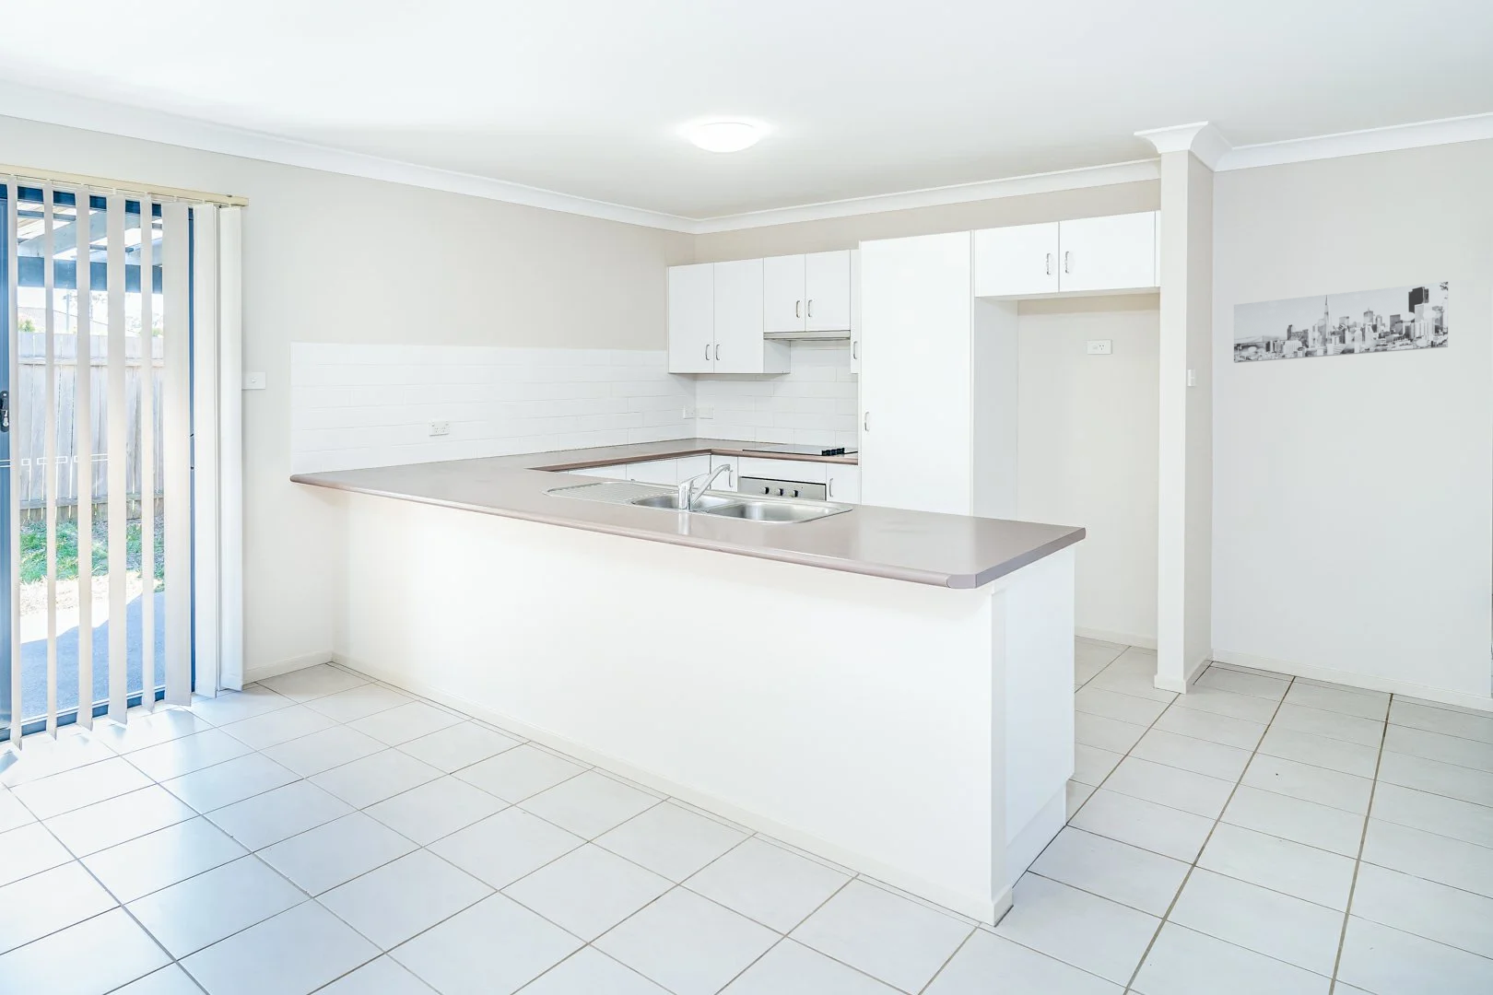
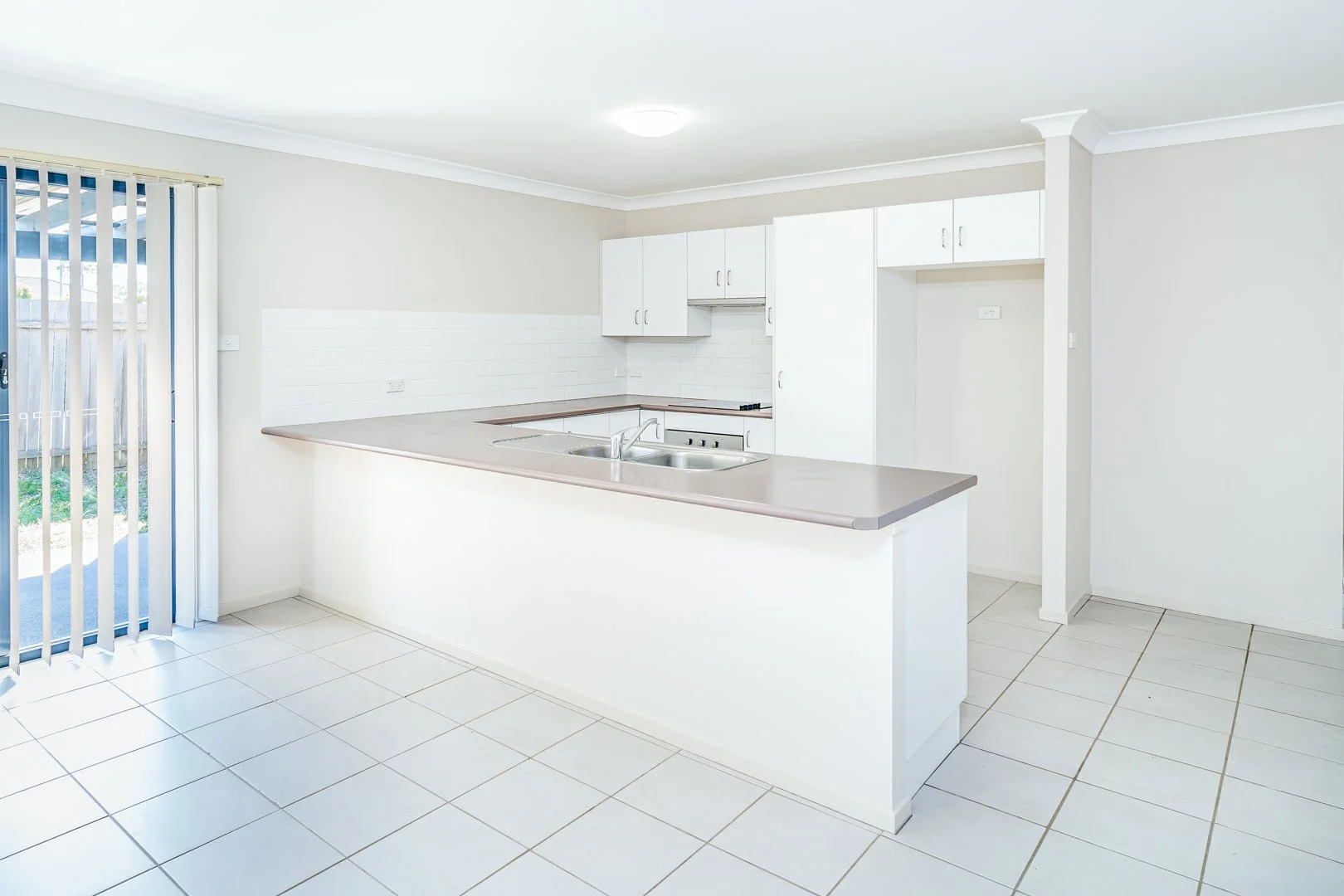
- wall art [1233,281,1449,364]
